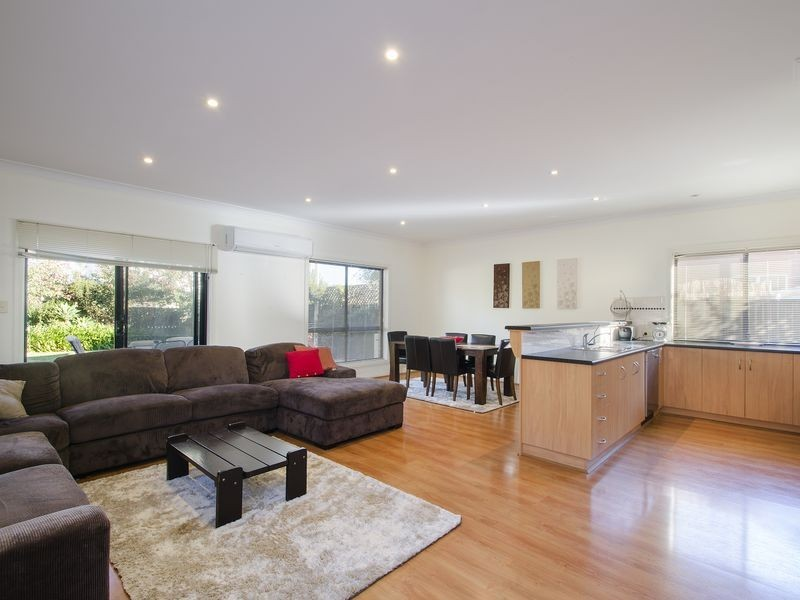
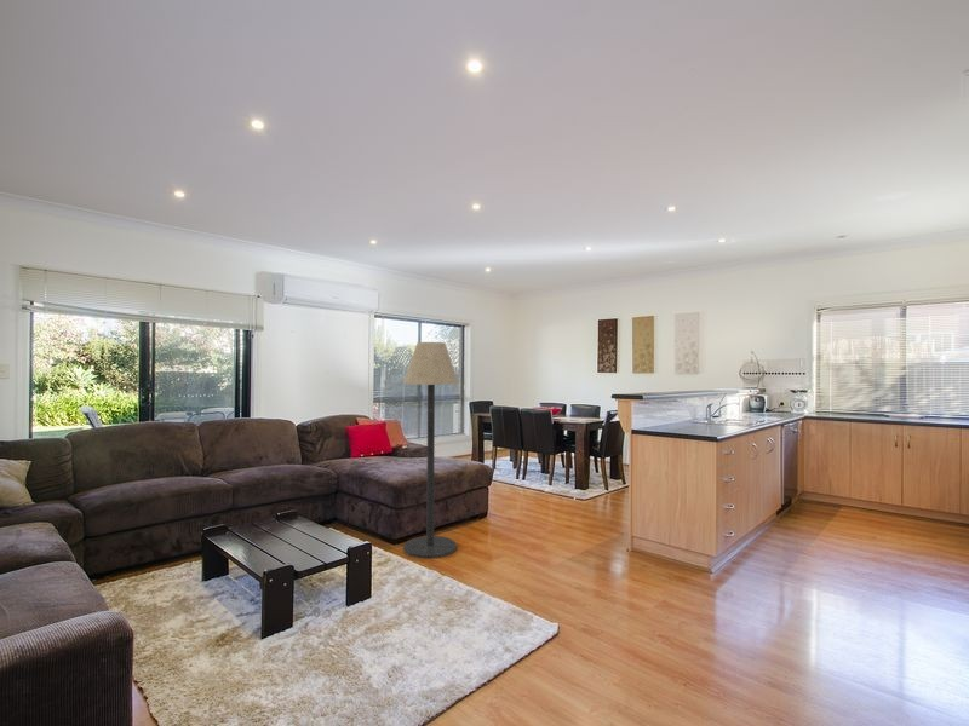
+ floor lamp [402,341,459,559]
